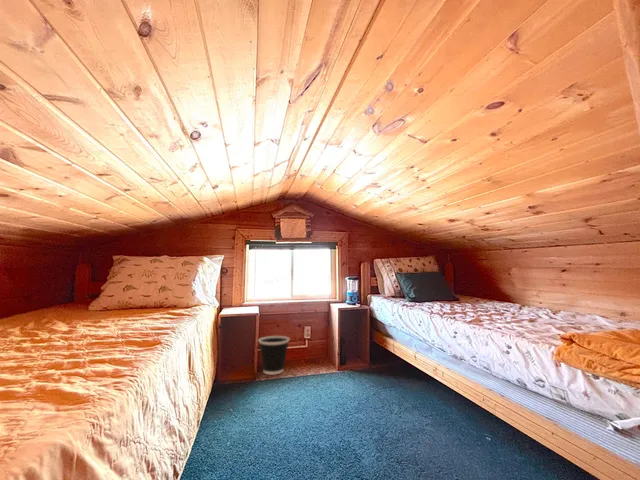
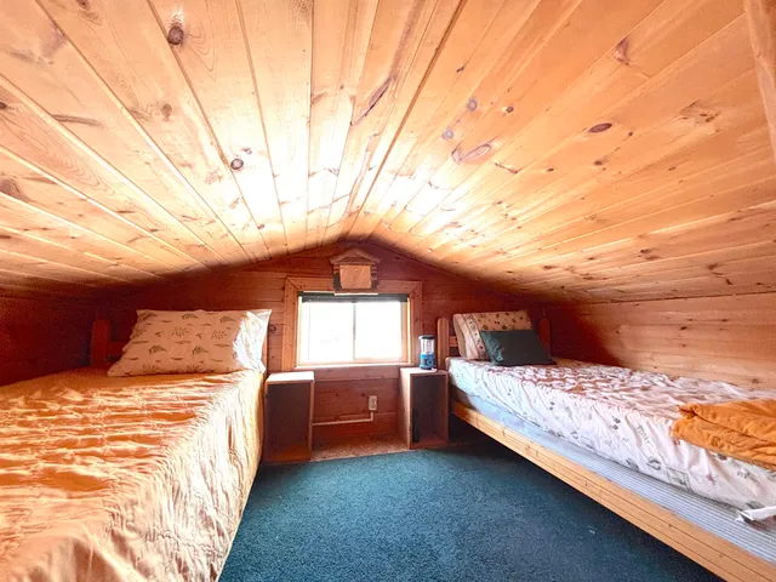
- wastebasket [257,335,290,376]
